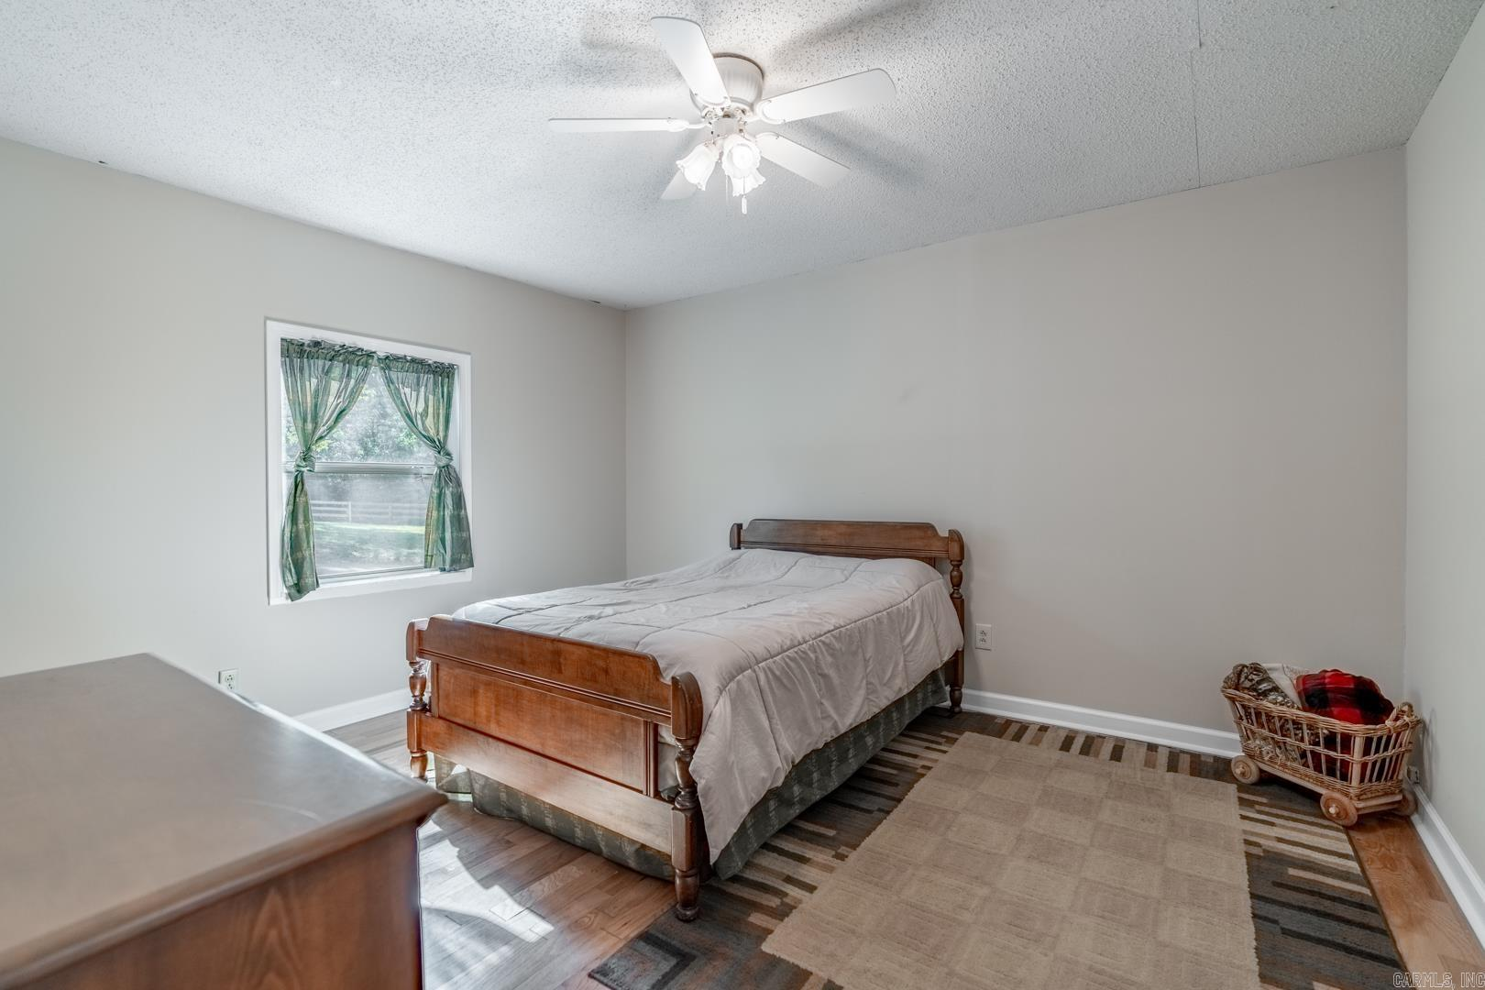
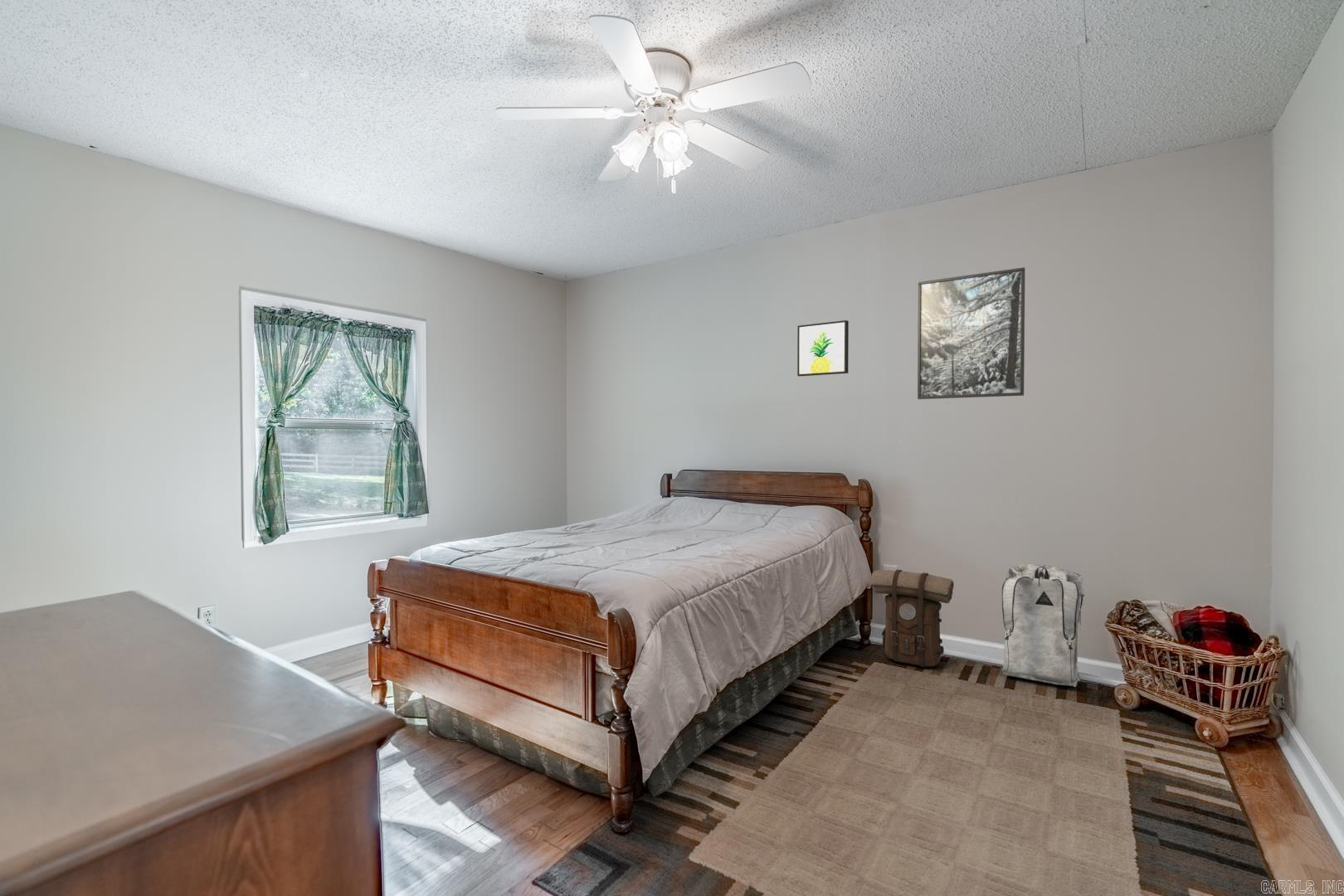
+ backpack [1001,563,1086,688]
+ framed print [917,266,1026,400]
+ backpack [870,569,955,668]
+ wall art [796,319,850,377]
